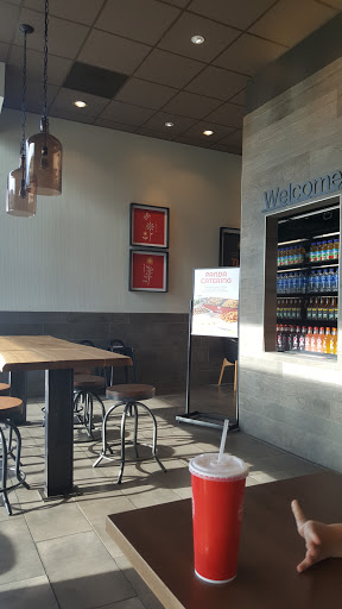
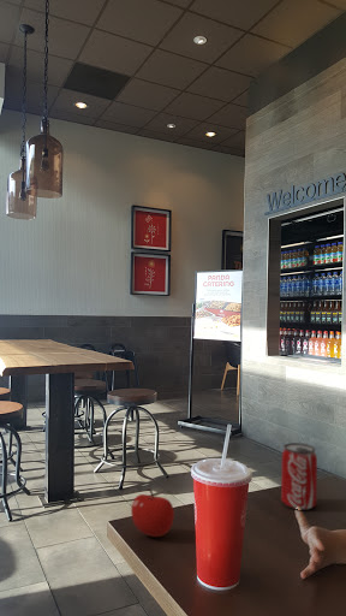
+ apple [130,487,175,538]
+ beverage can [280,442,318,511]
